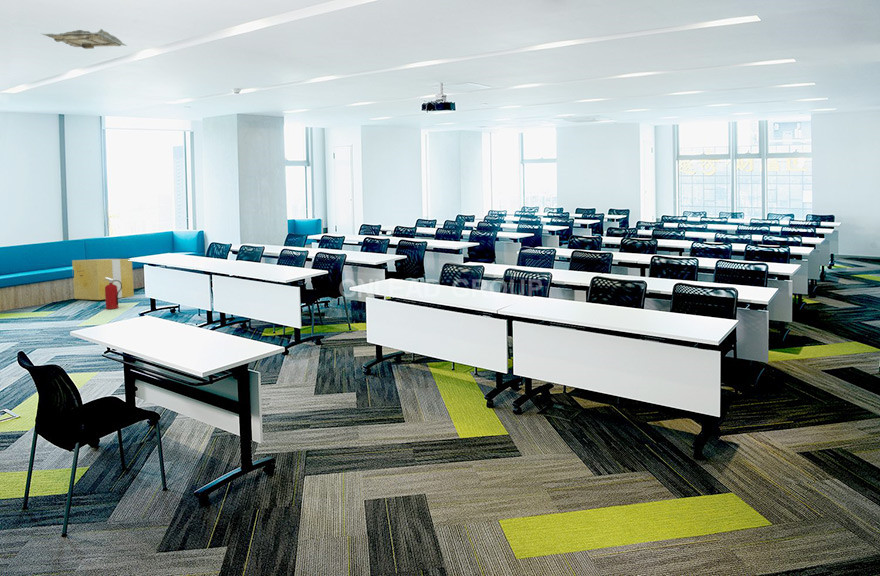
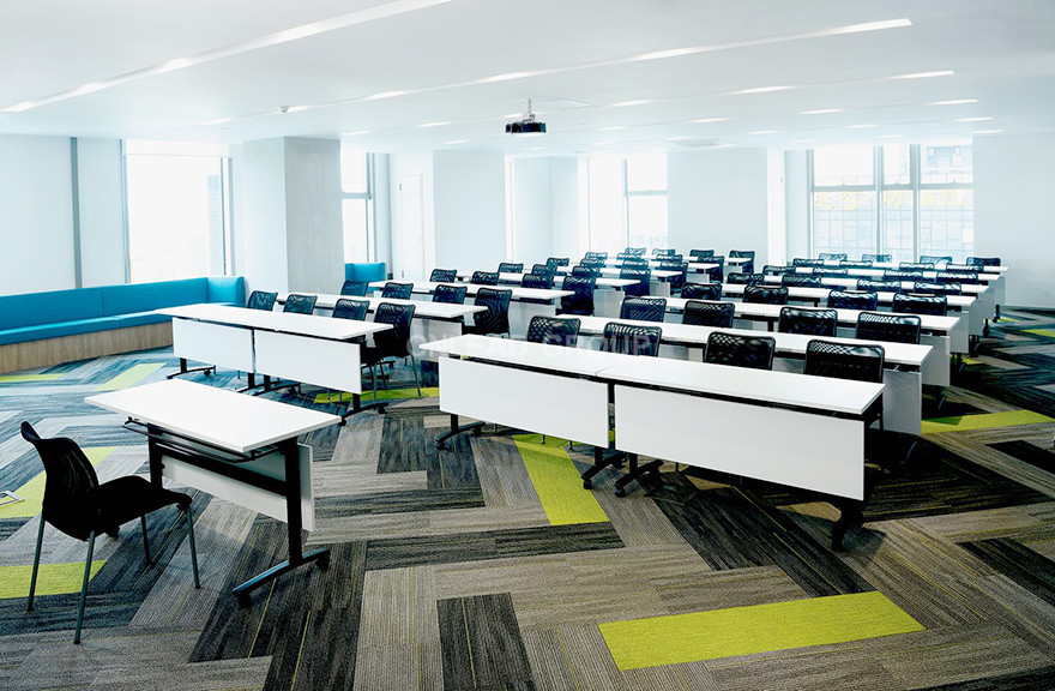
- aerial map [40,28,128,50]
- cardboard box [71,258,135,301]
- fire extinguisher [104,277,122,310]
